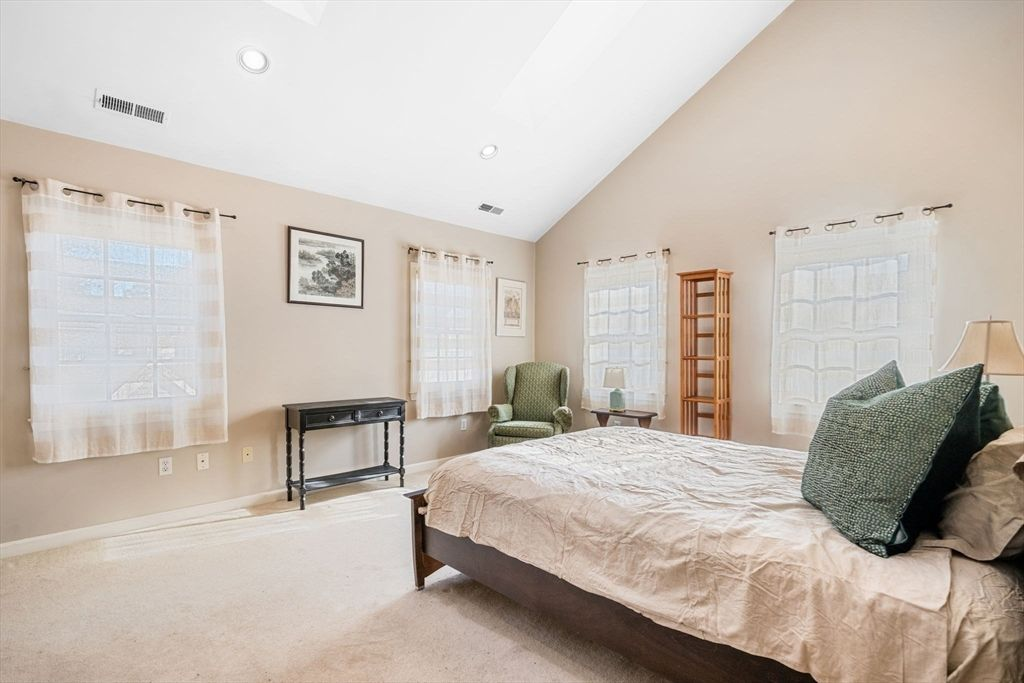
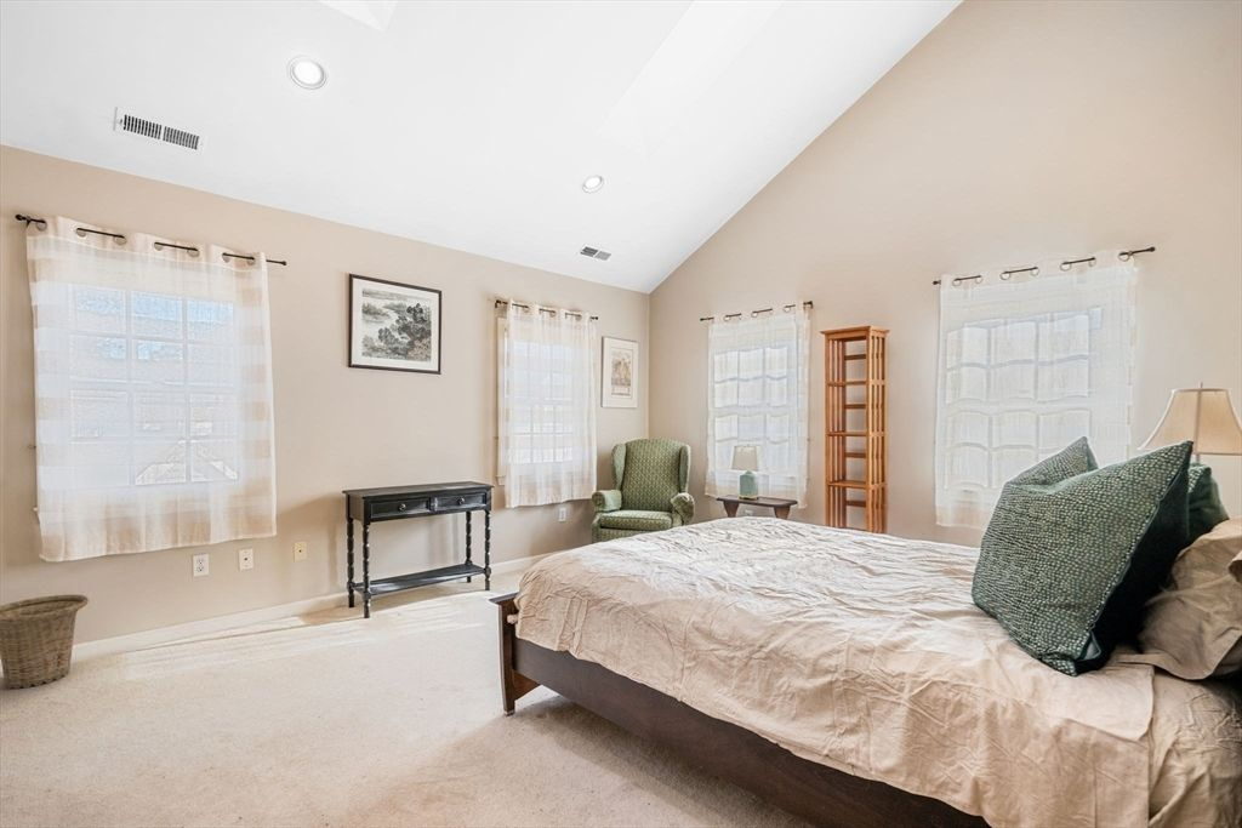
+ basket [0,593,90,690]
